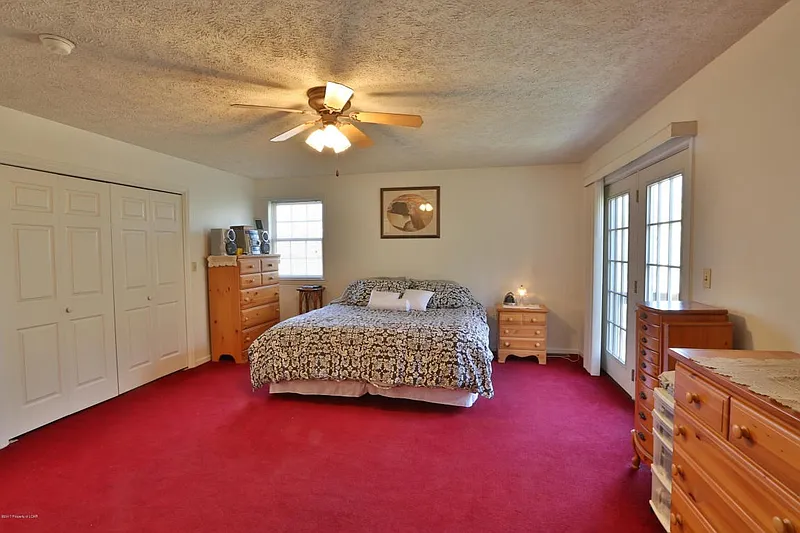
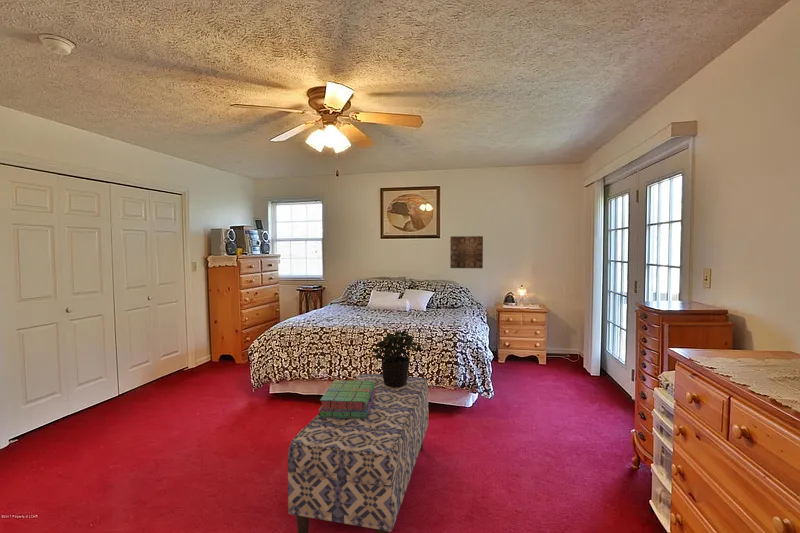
+ wall art [449,235,484,269]
+ potted plant [371,328,423,386]
+ stack of books [317,379,375,419]
+ bench [287,372,429,533]
